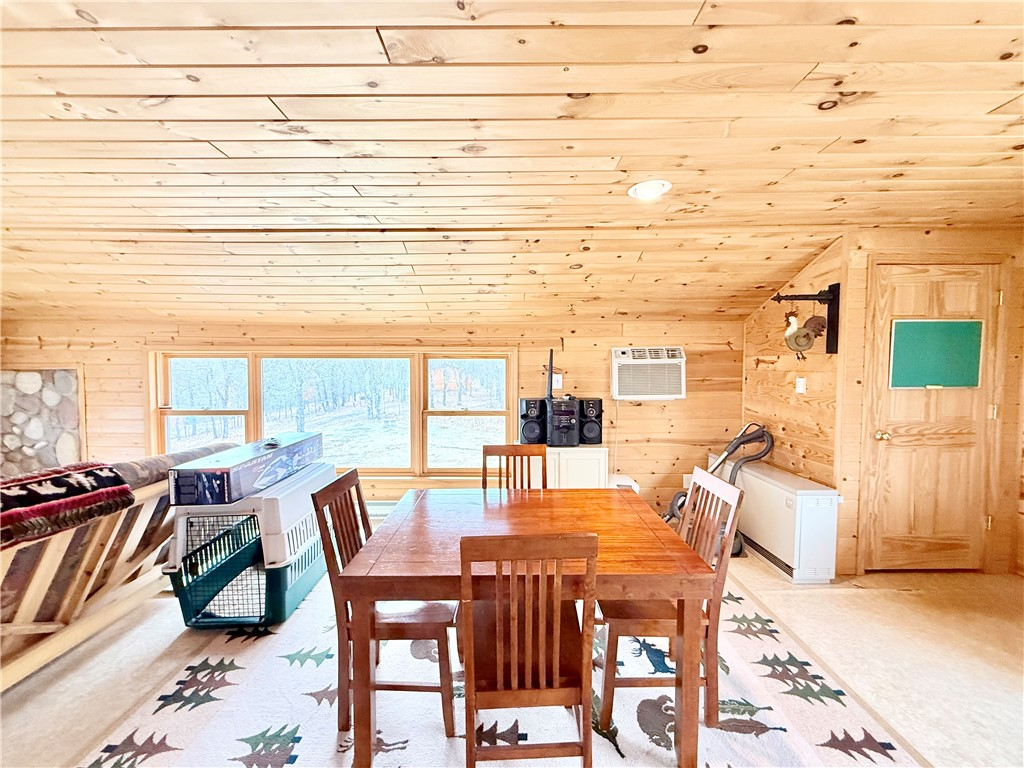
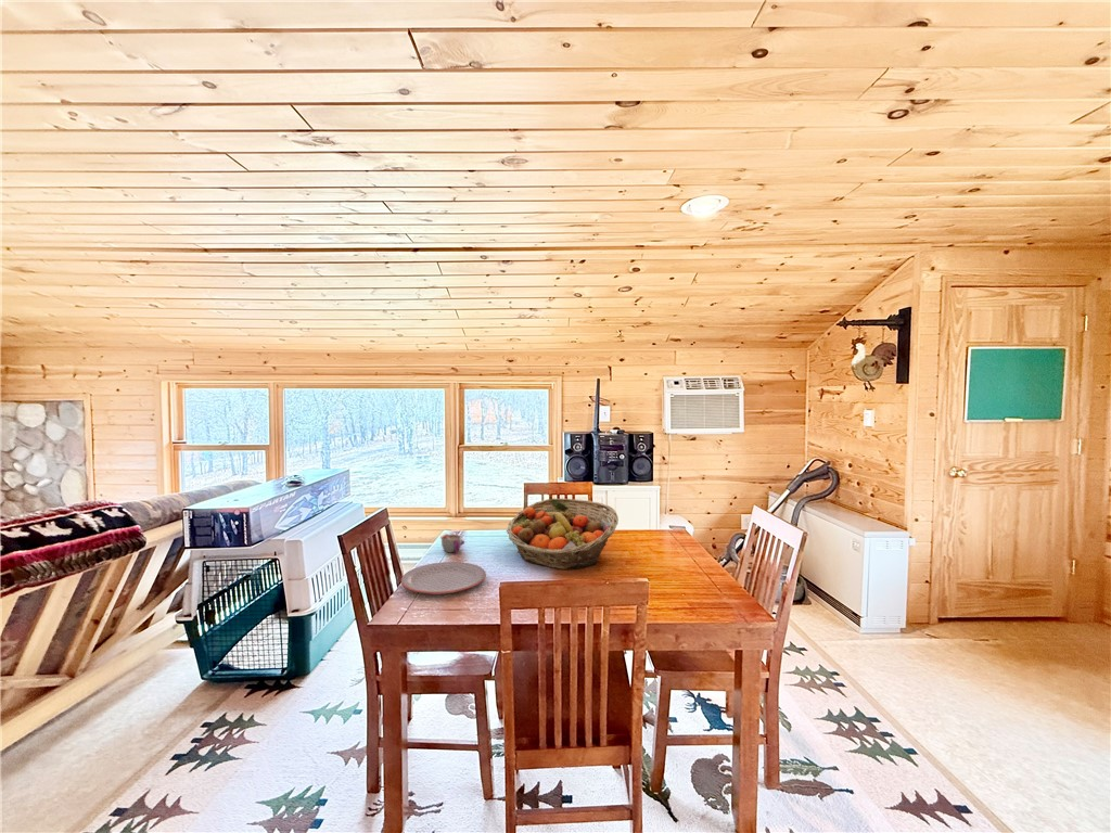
+ fruit basket [506,498,620,571]
+ mug [439,533,465,553]
+ plate [400,561,487,595]
